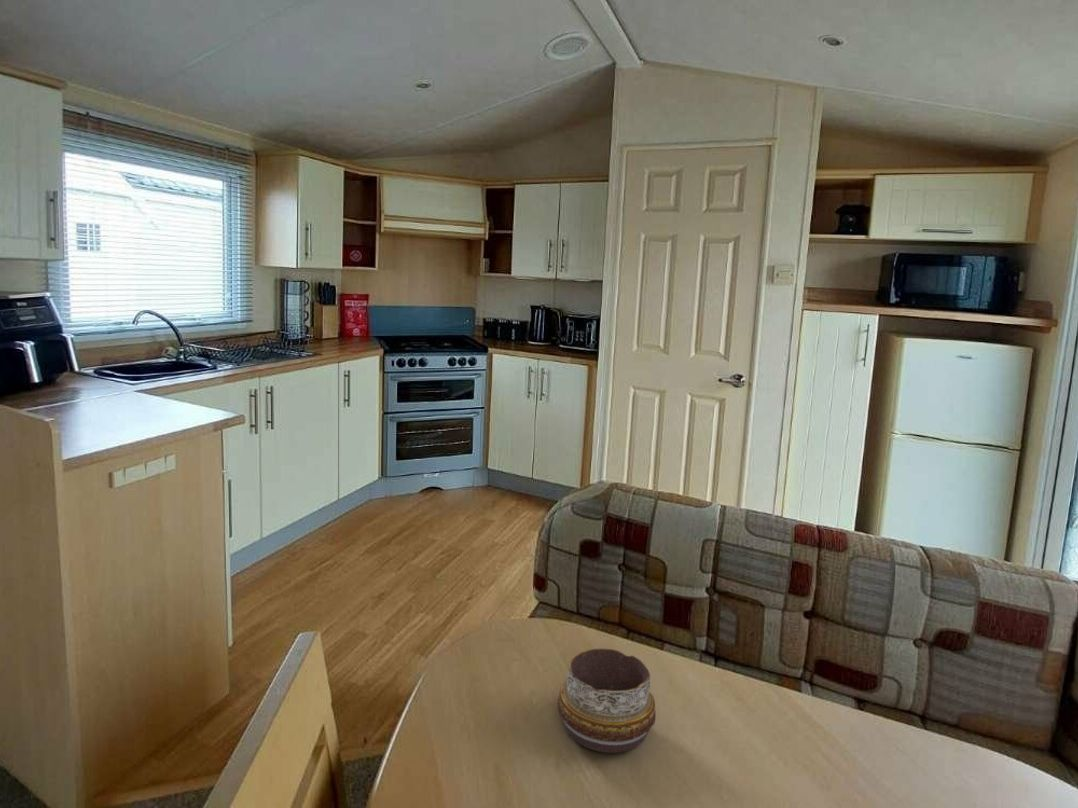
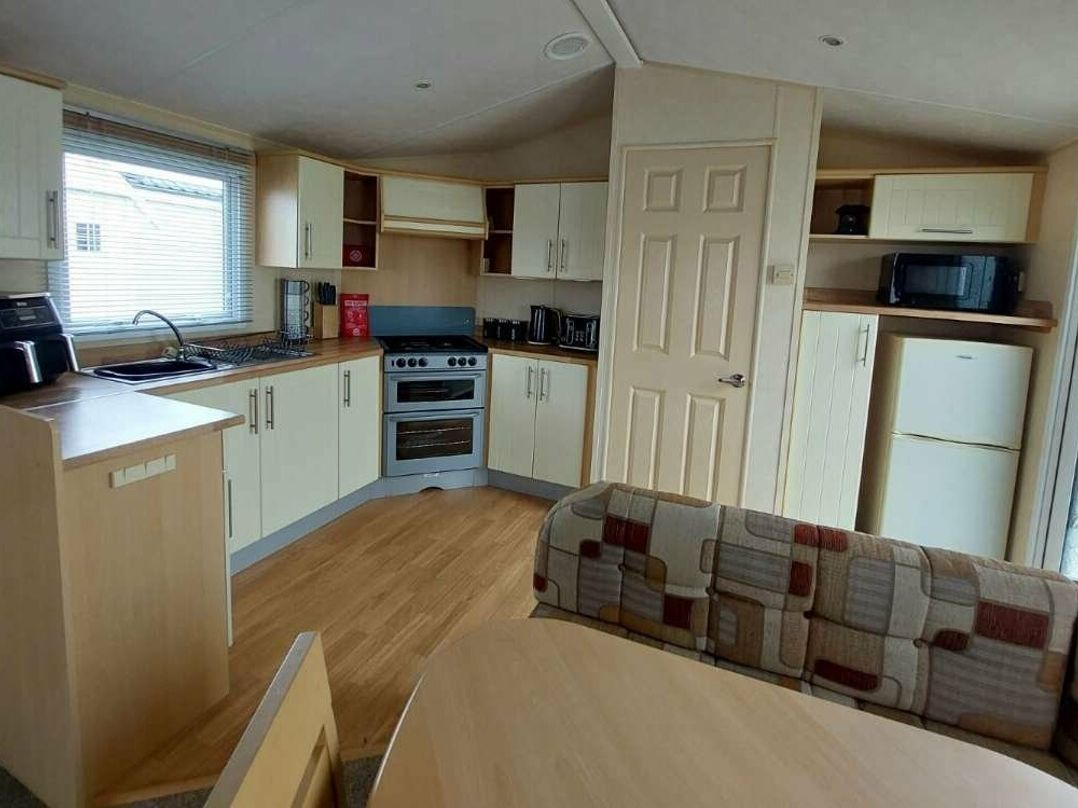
- decorative bowl [557,648,657,754]
